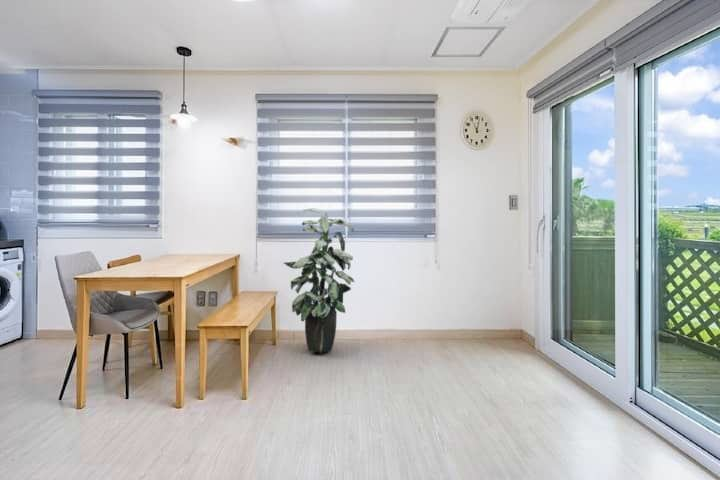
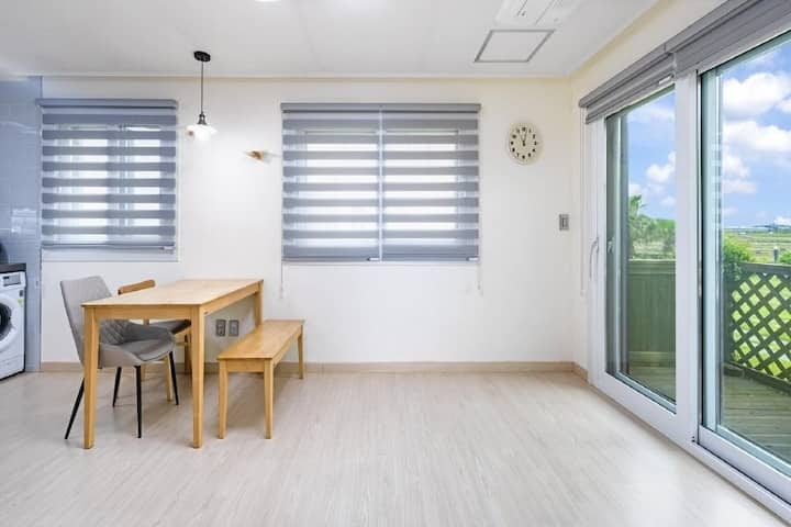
- indoor plant [282,207,355,354]
